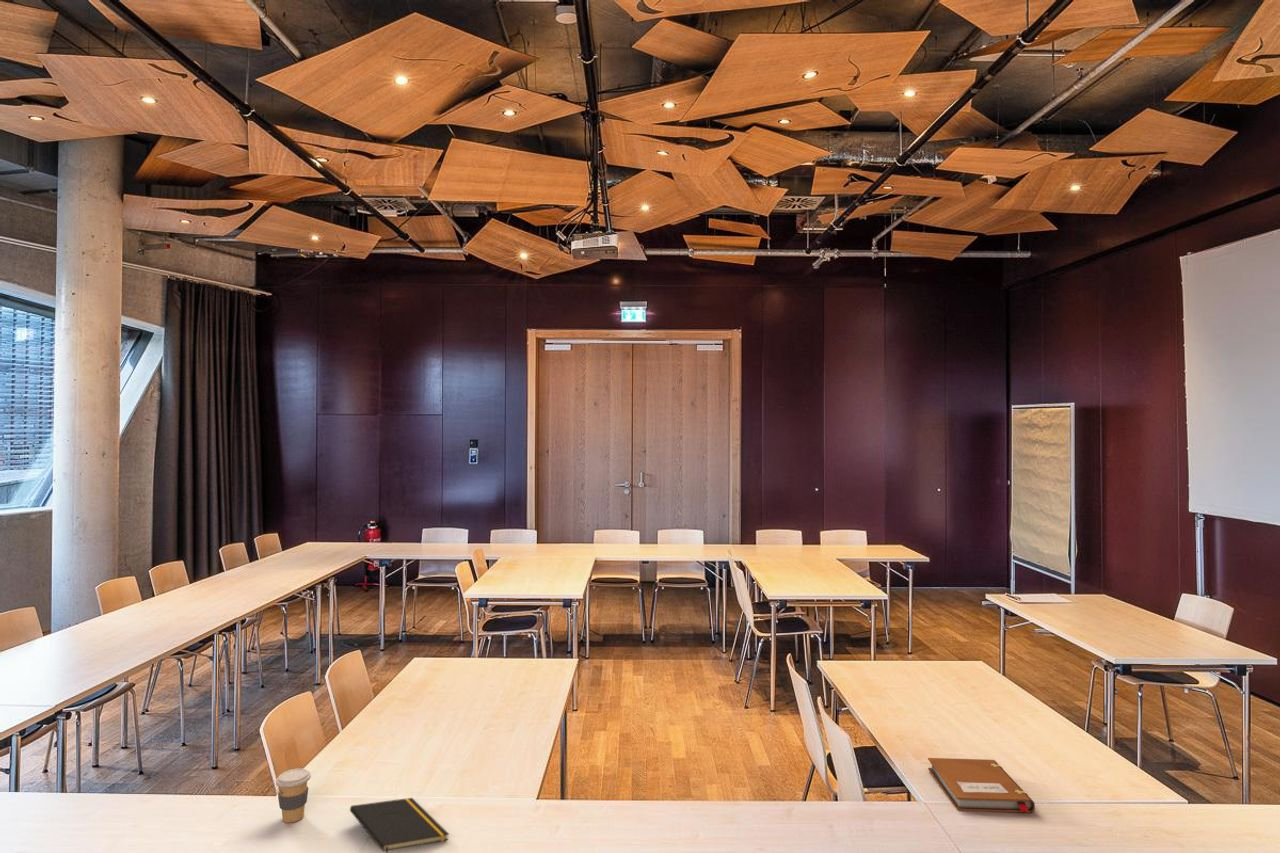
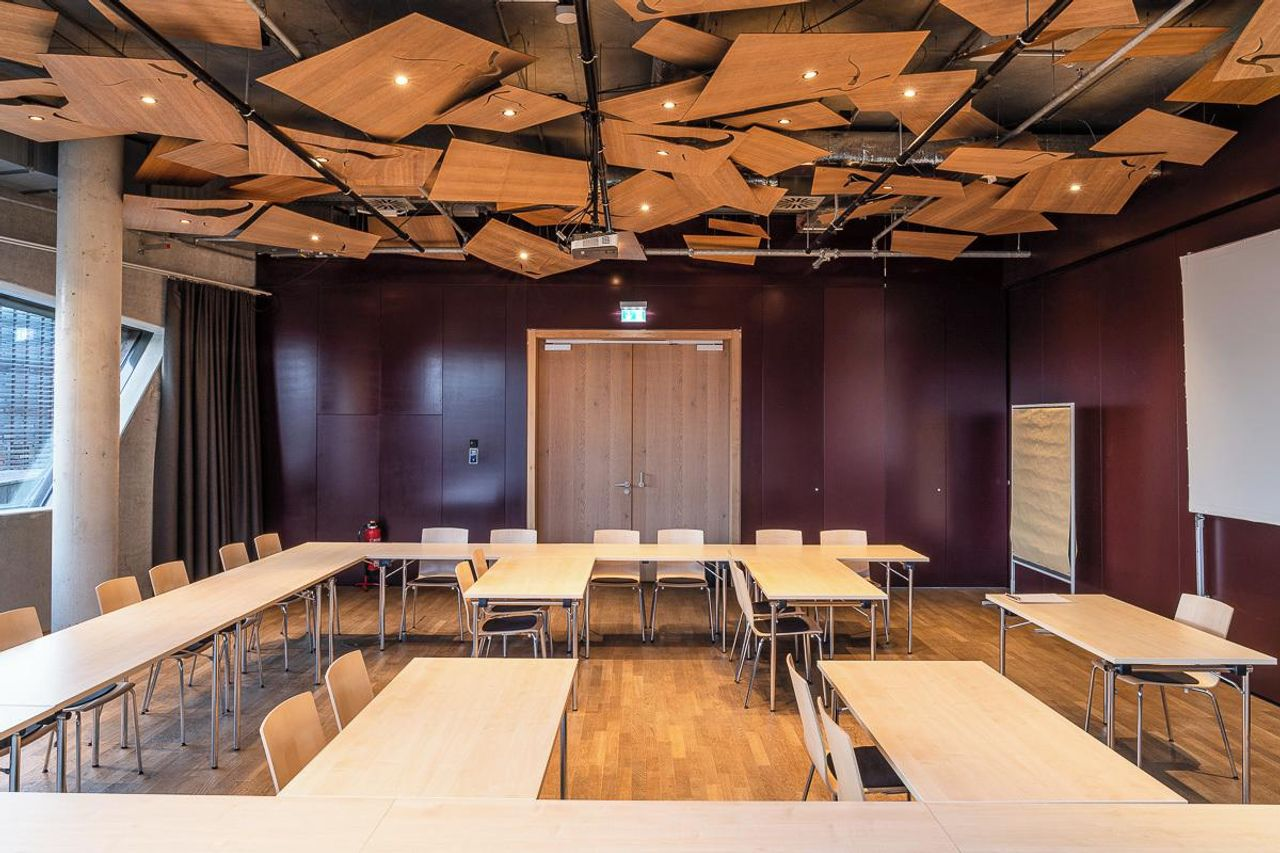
- notepad [349,797,450,853]
- notebook [927,757,1036,814]
- coffee cup [275,768,312,823]
